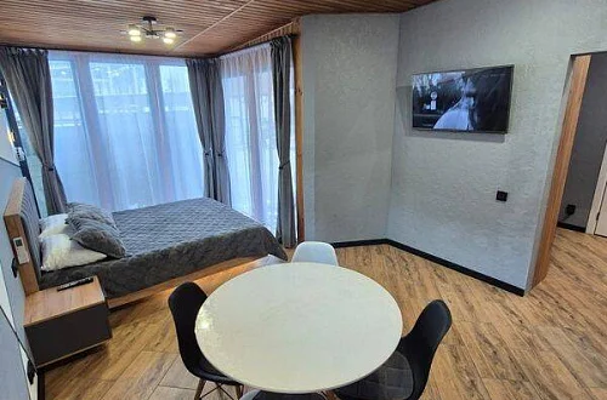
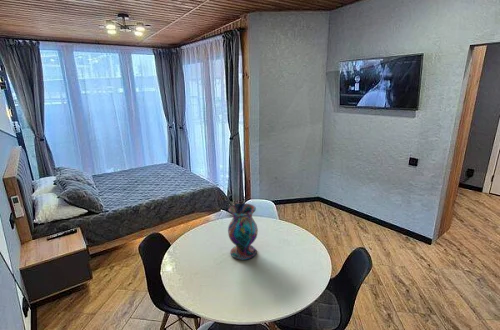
+ vase [227,202,259,260]
